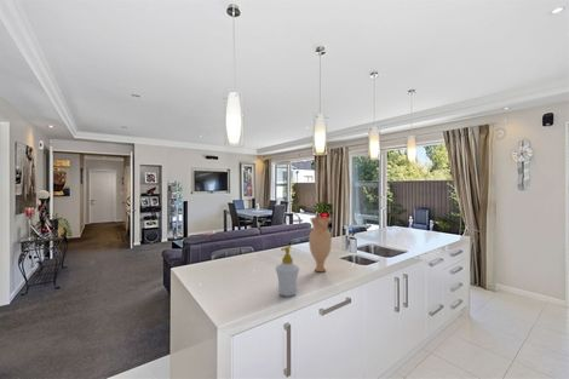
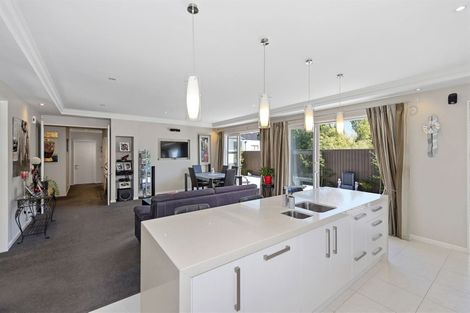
- soap bottle [275,245,300,298]
- vase [308,216,333,272]
